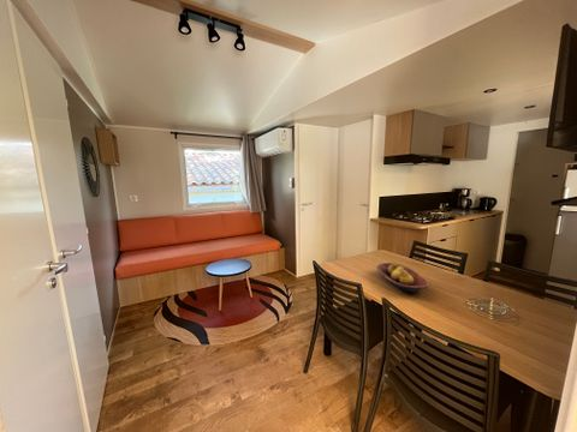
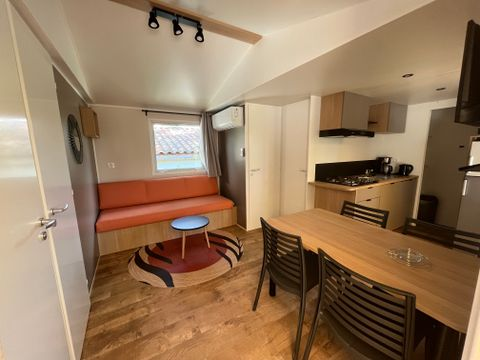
- fruit bowl [375,262,429,294]
